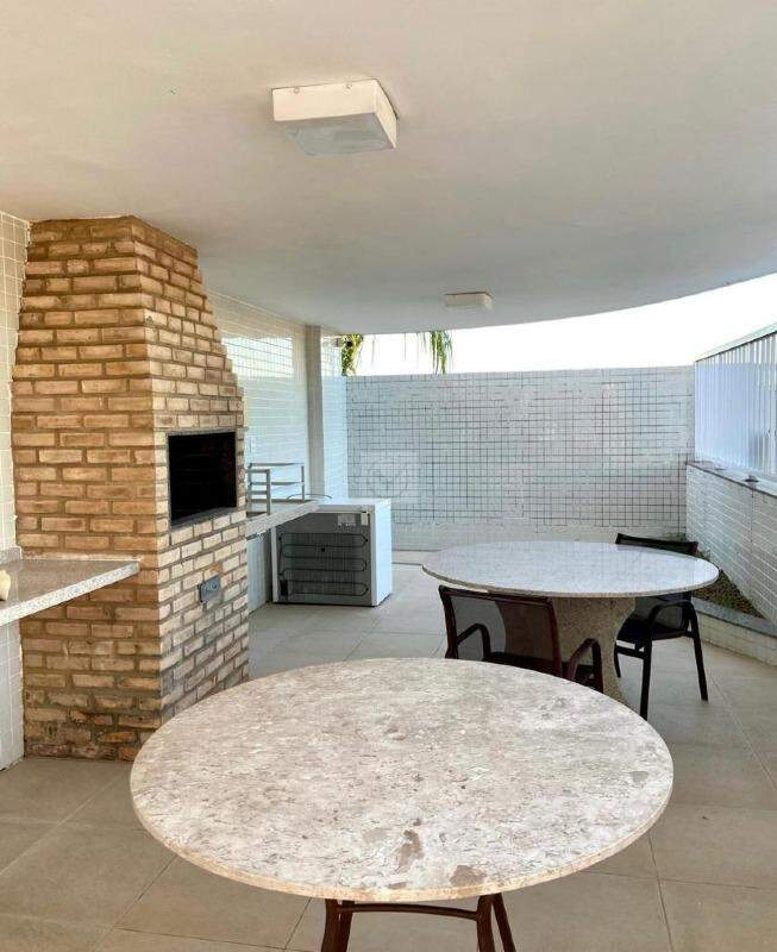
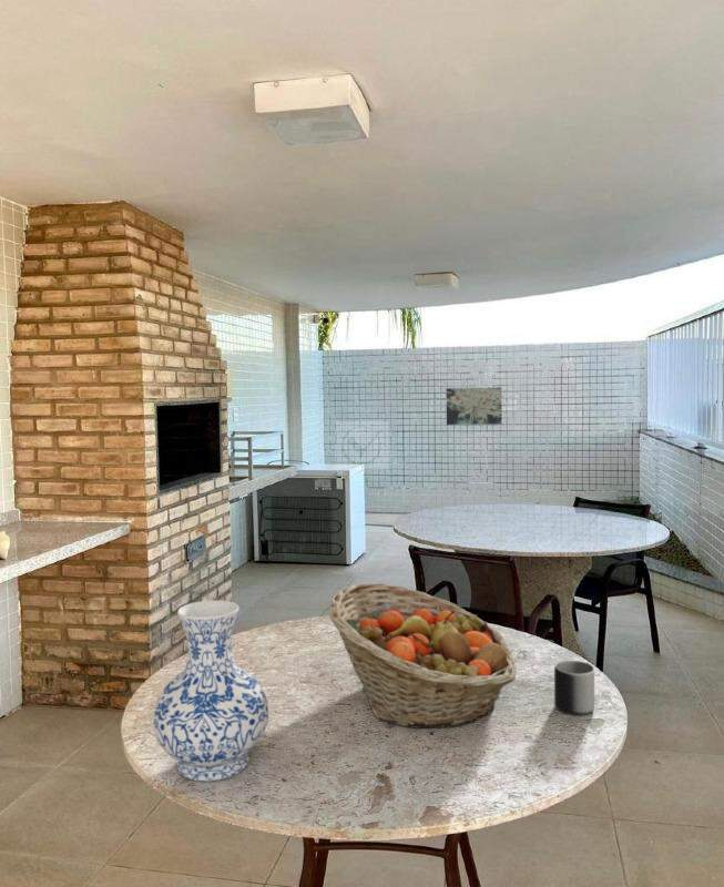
+ wall art [445,386,503,426]
+ mug [553,660,595,716]
+ vase [152,600,269,783]
+ fruit basket [328,582,518,730]
